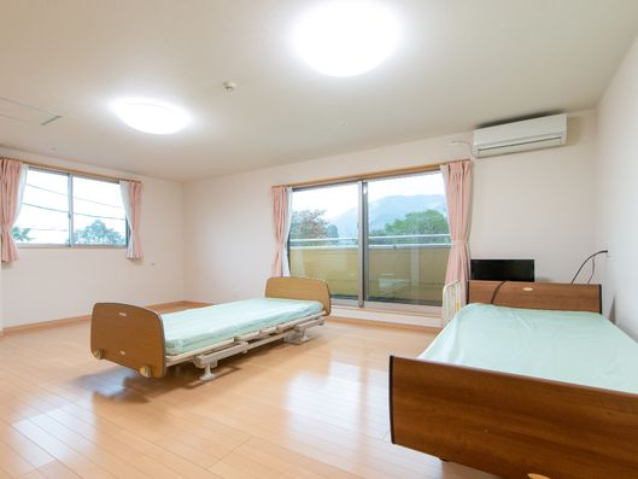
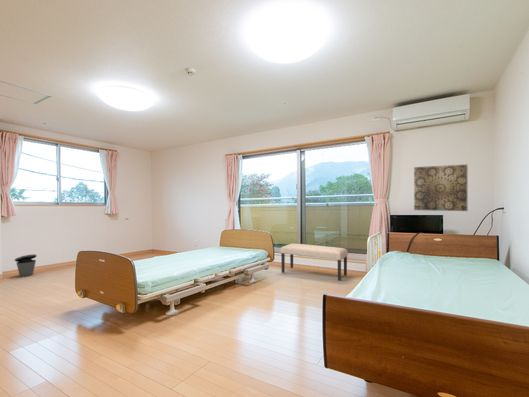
+ trash can [14,253,38,278]
+ wall art [413,164,468,212]
+ bench [280,243,349,282]
